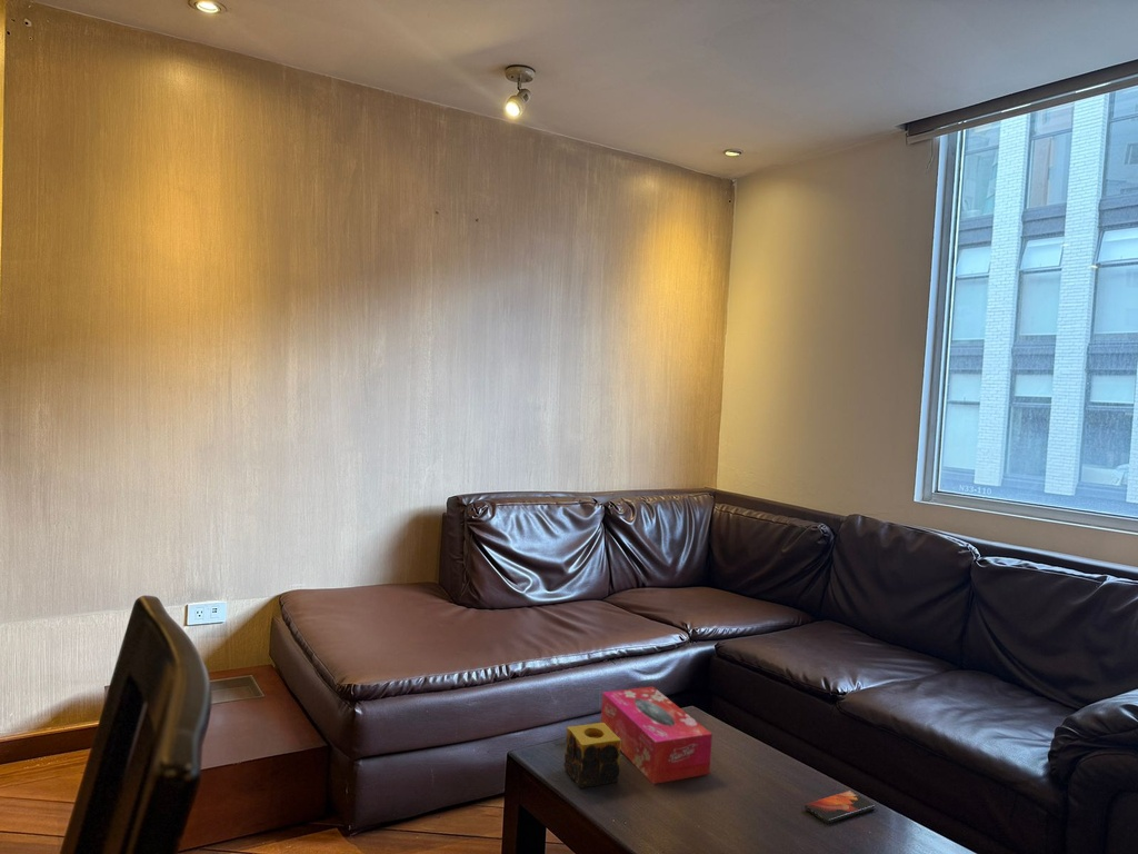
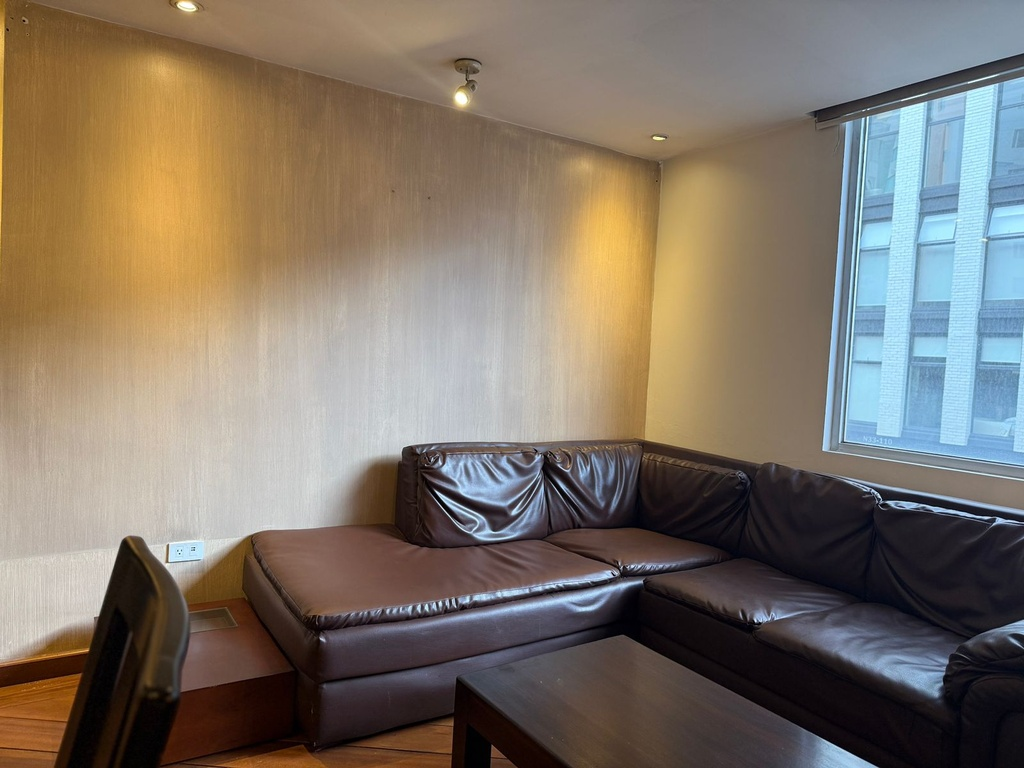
- candle [563,722,621,788]
- tissue box [600,686,713,785]
- smartphone [803,790,876,824]
